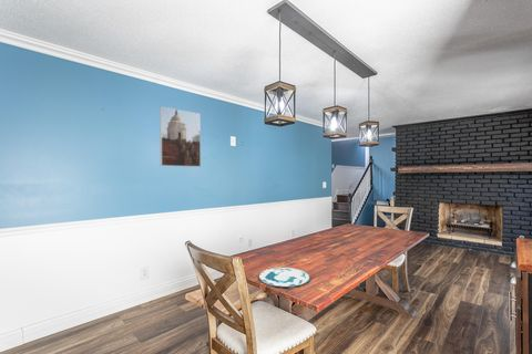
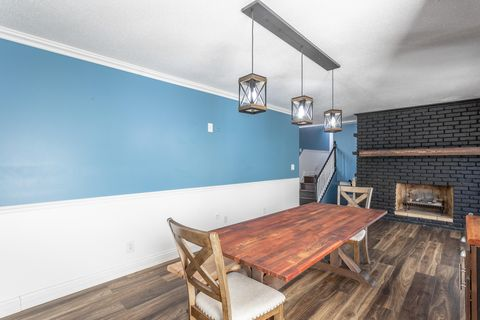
- plate [258,267,311,288]
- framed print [158,105,202,168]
